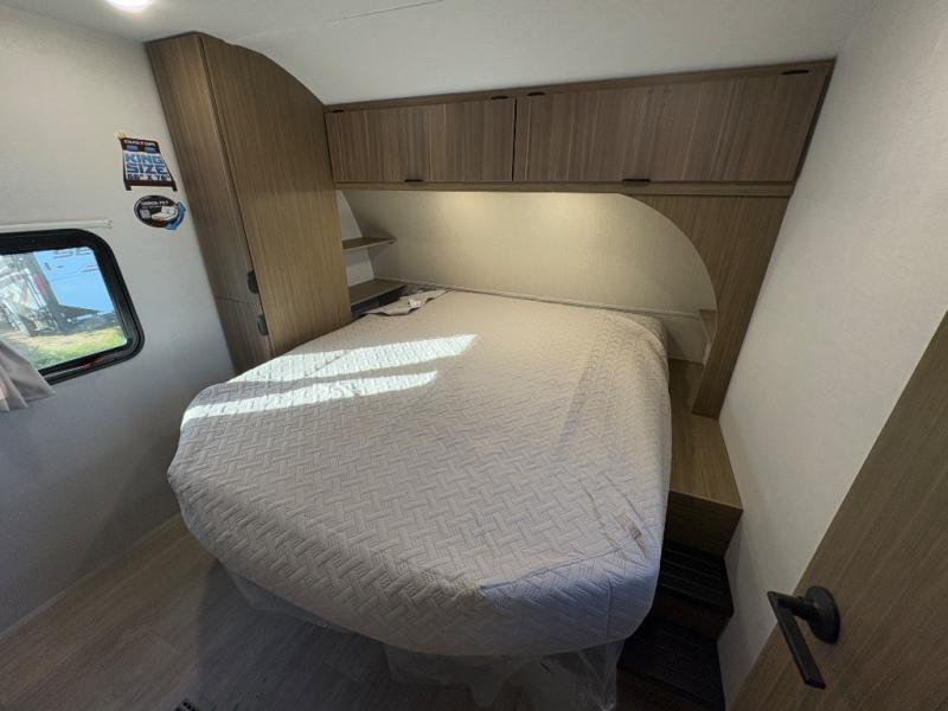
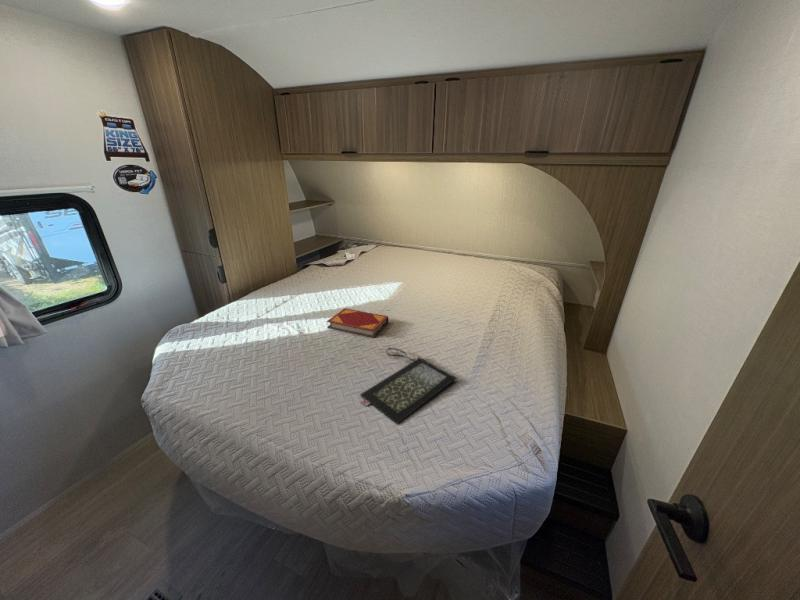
+ clutch bag [360,347,457,425]
+ hardback book [326,307,389,338]
